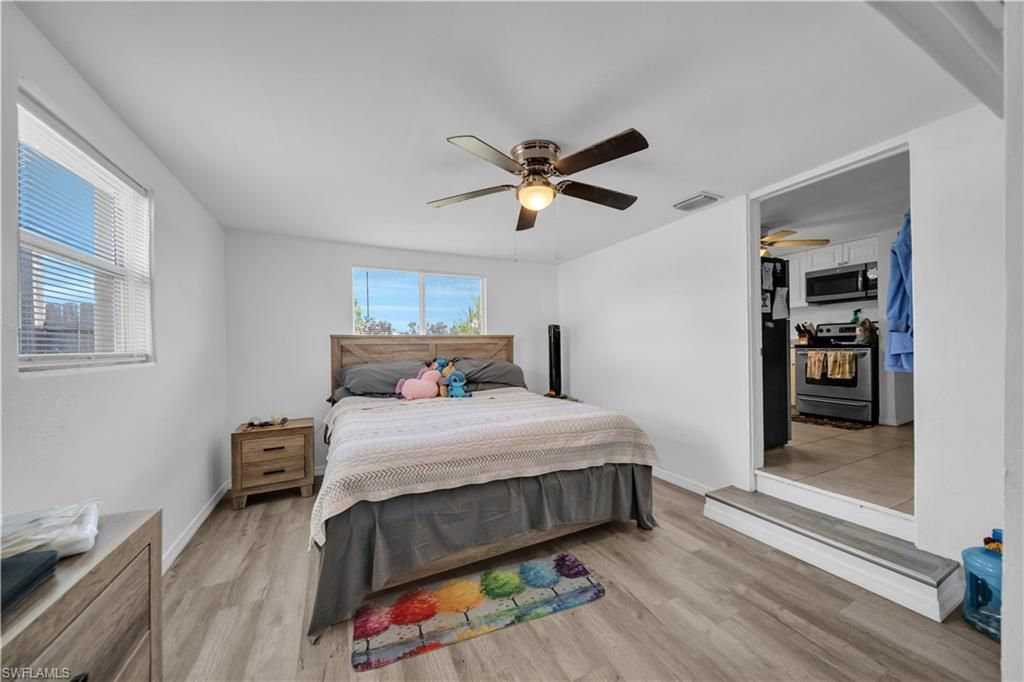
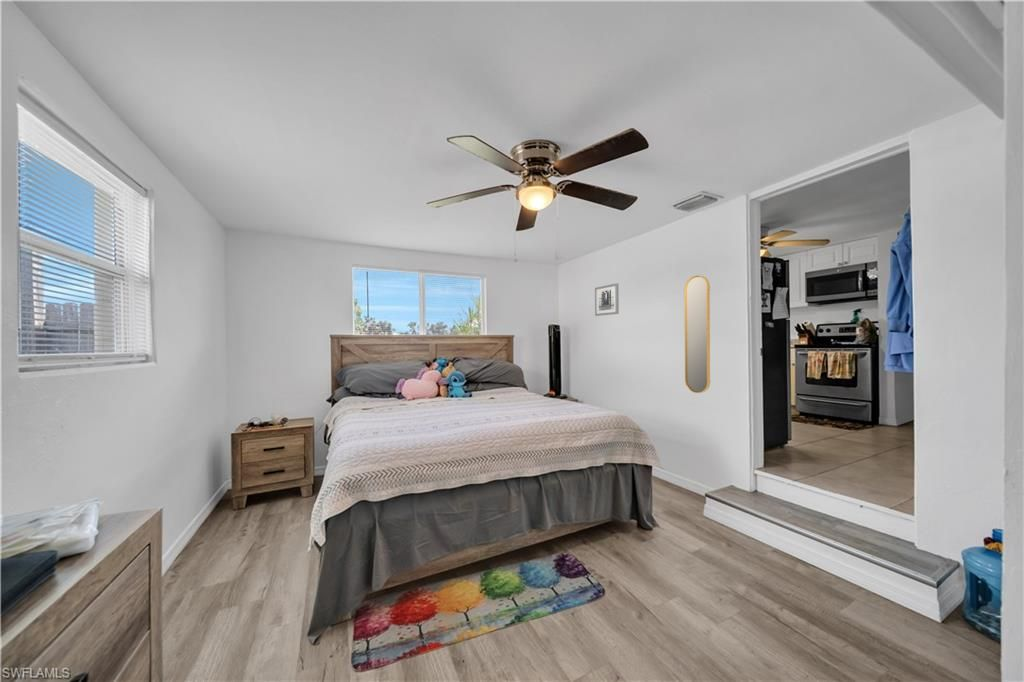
+ wall art [594,282,620,317]
+ home mirror [683,274,711,394]
